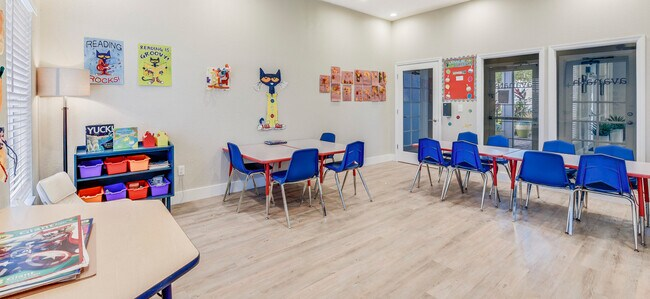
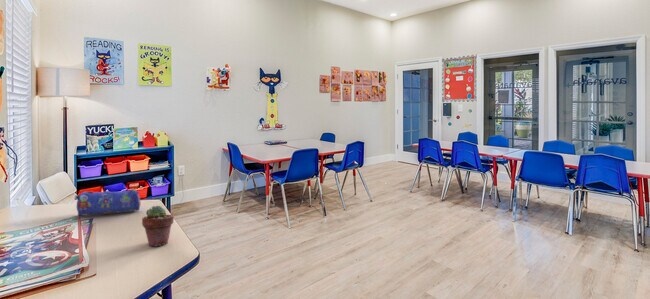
+ pencil case [73,189,142,217]
+ potted succulent [141,205,175,247]
